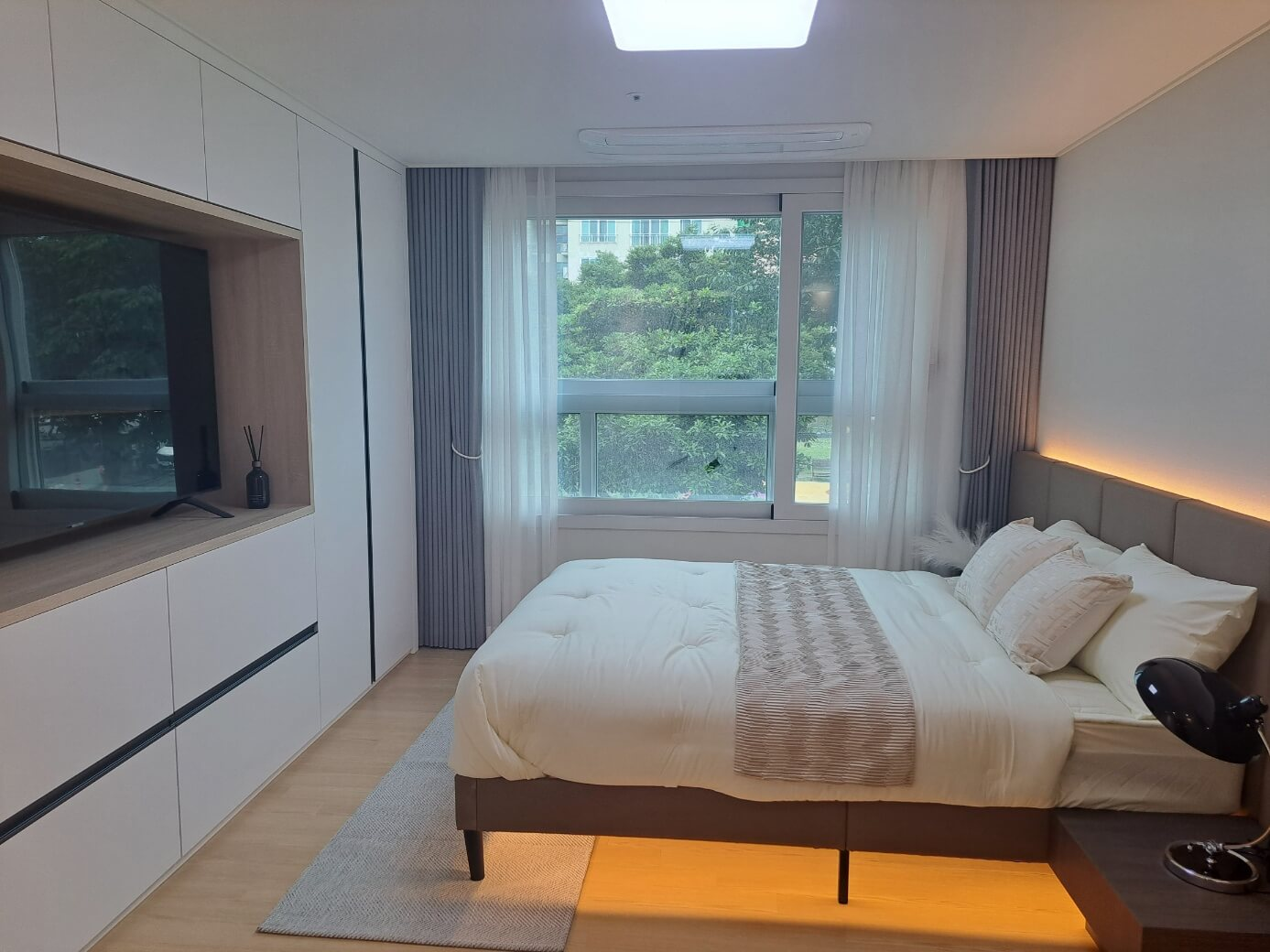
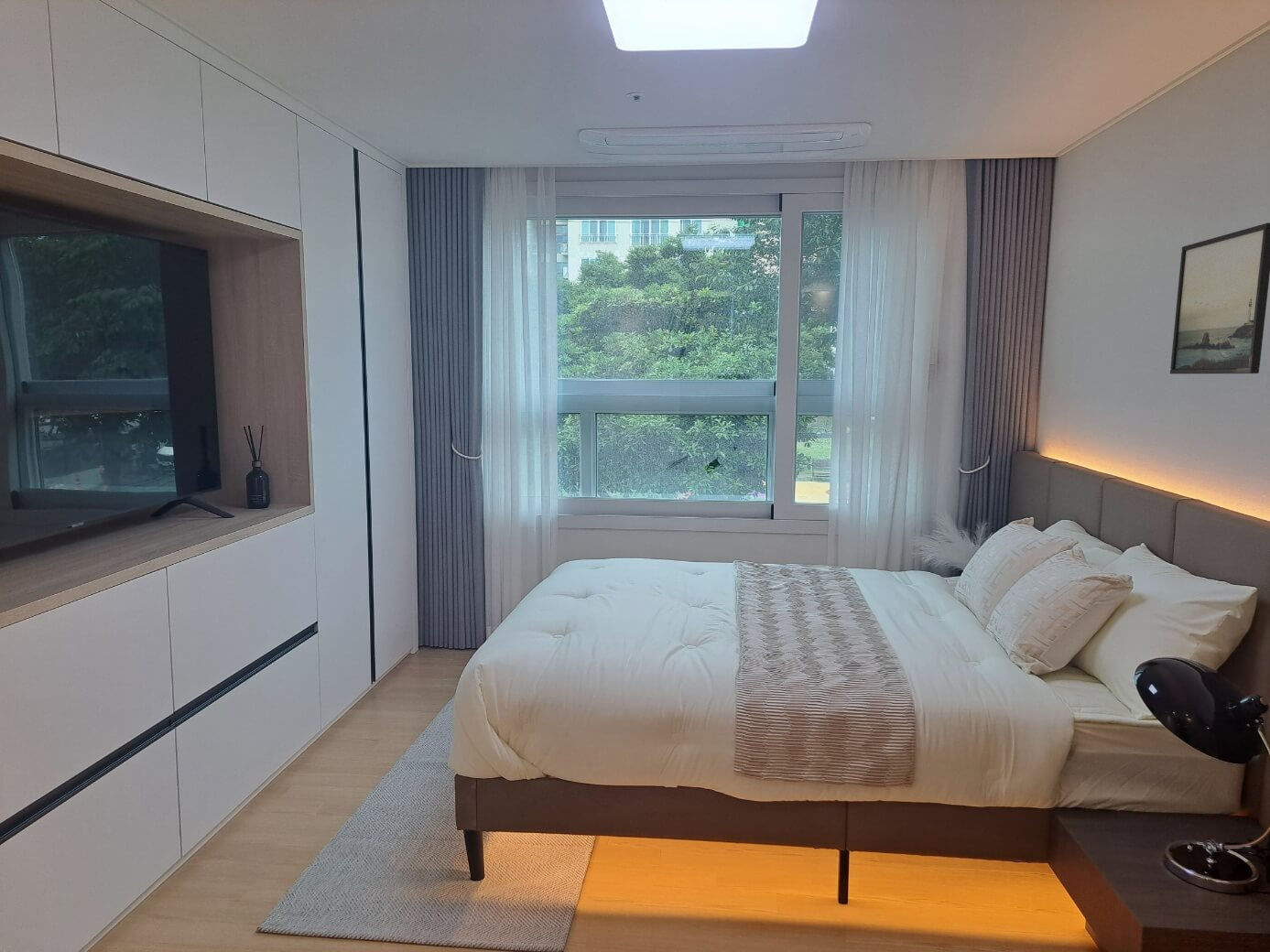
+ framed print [1169,222,1270,374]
